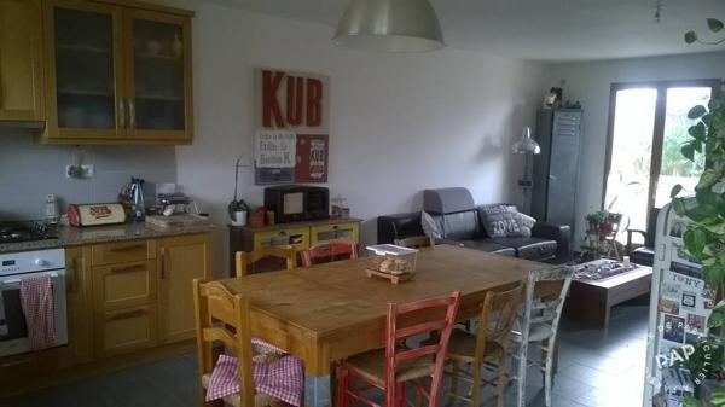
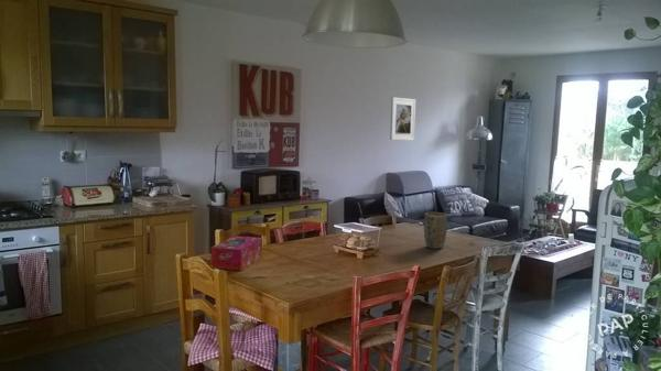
+ plant pot [423,211,448,250]
+ tissue box [209,234,263,272]
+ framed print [389,96,416,141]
